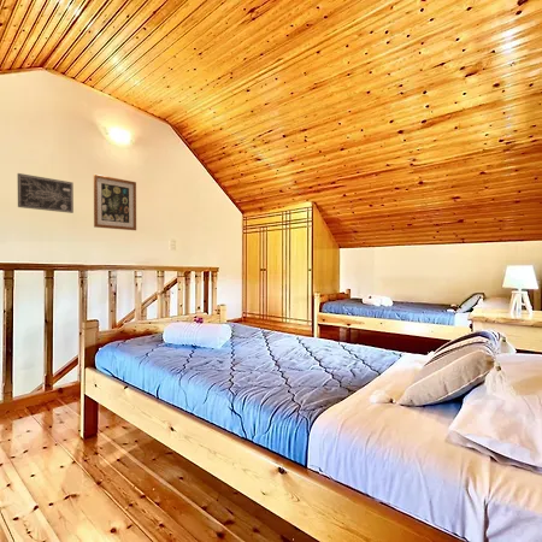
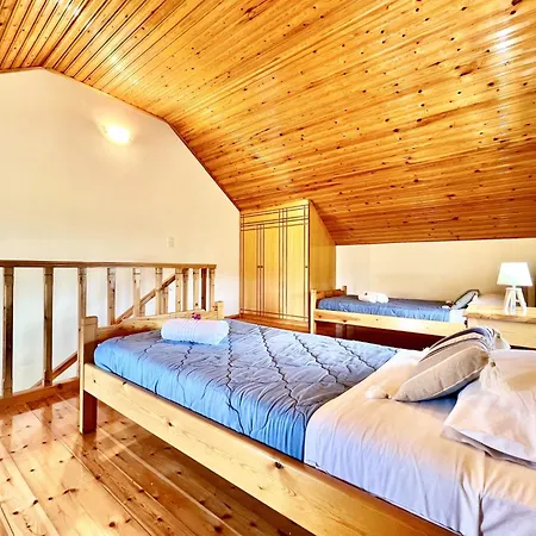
- wall art [93,173,137,231]
- wall art [17,172,75,214]
